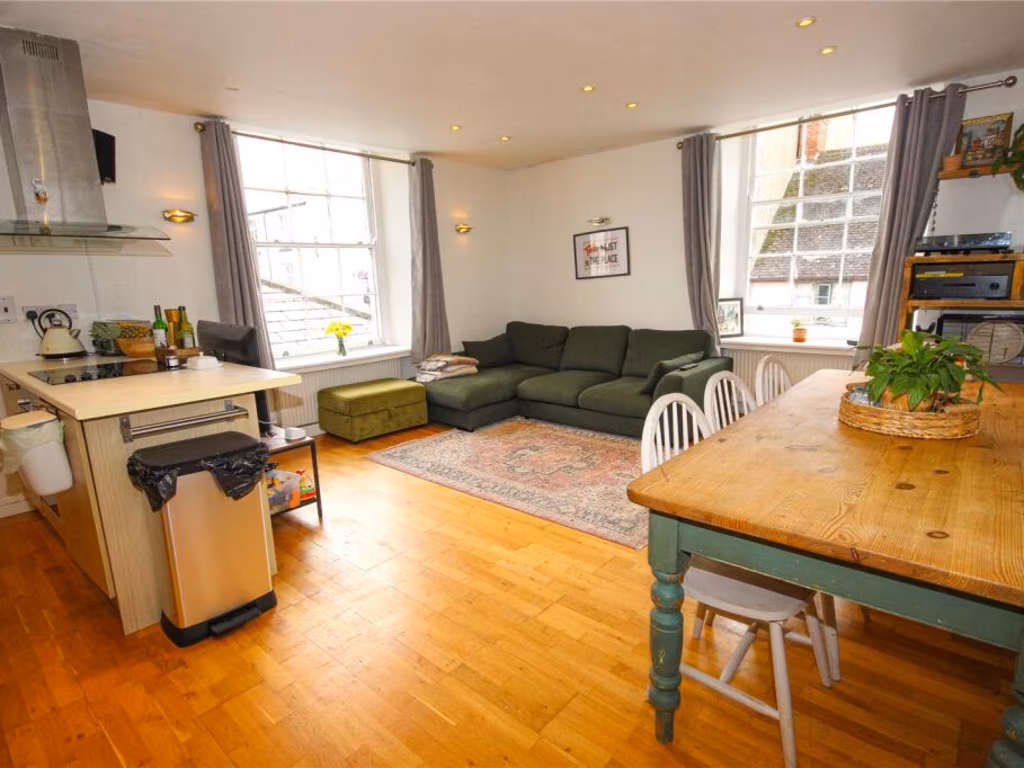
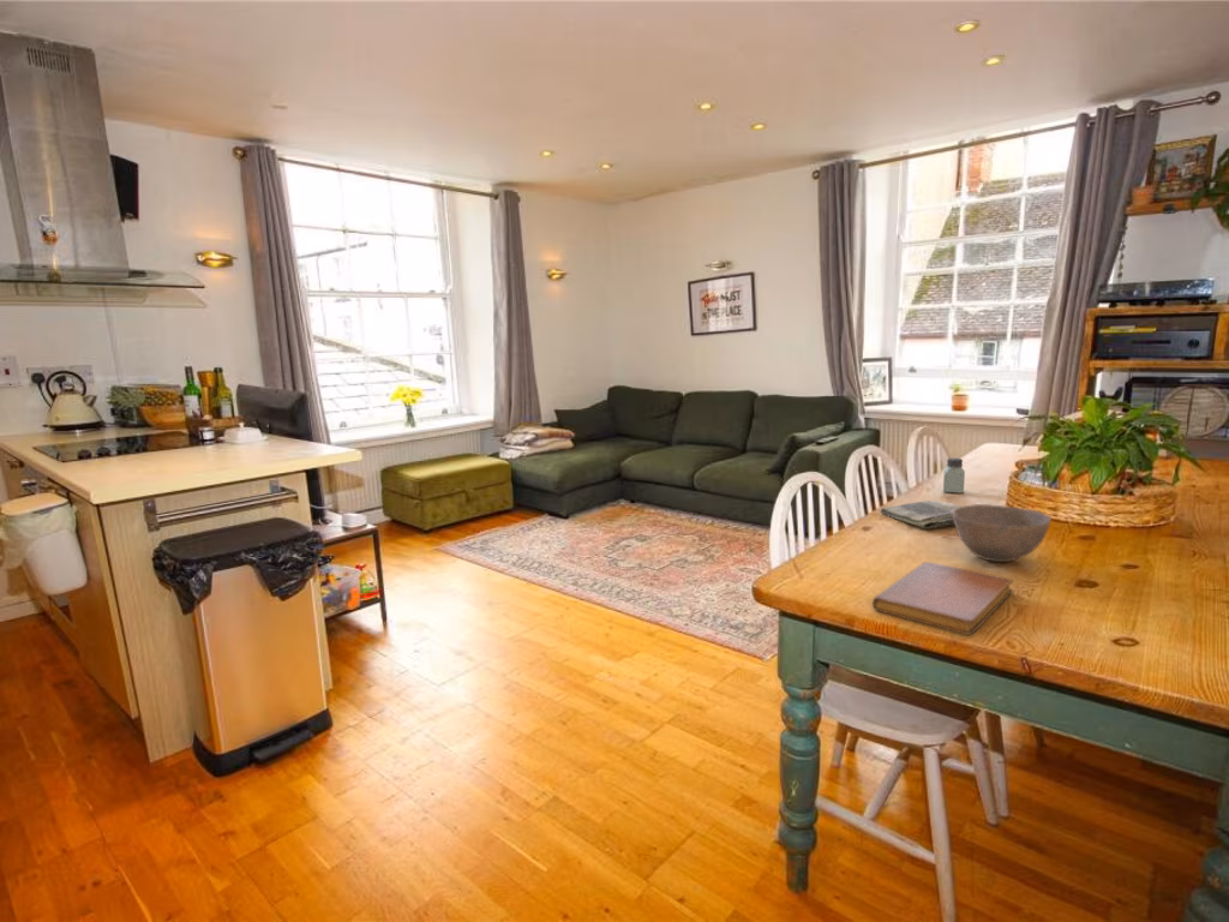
+ dish towel [880,499,963,531]
+ notebook [871,561,1014,636]
+ bowl [953,503,1053,563]
+ saltshaker [942,457,966,495]
